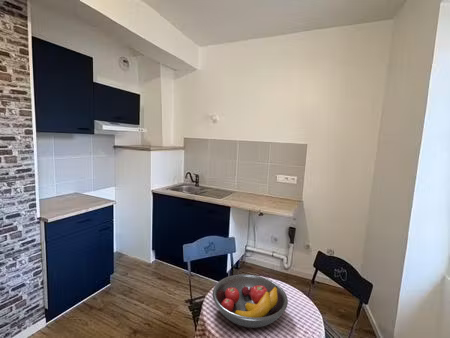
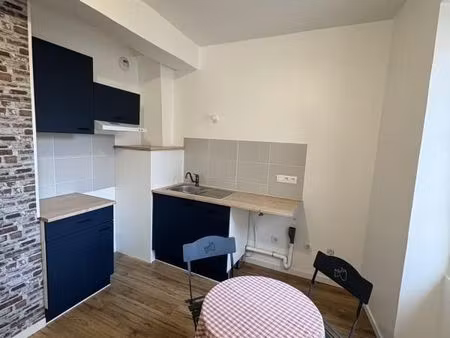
- fruit bowl [211,273,289,329]
